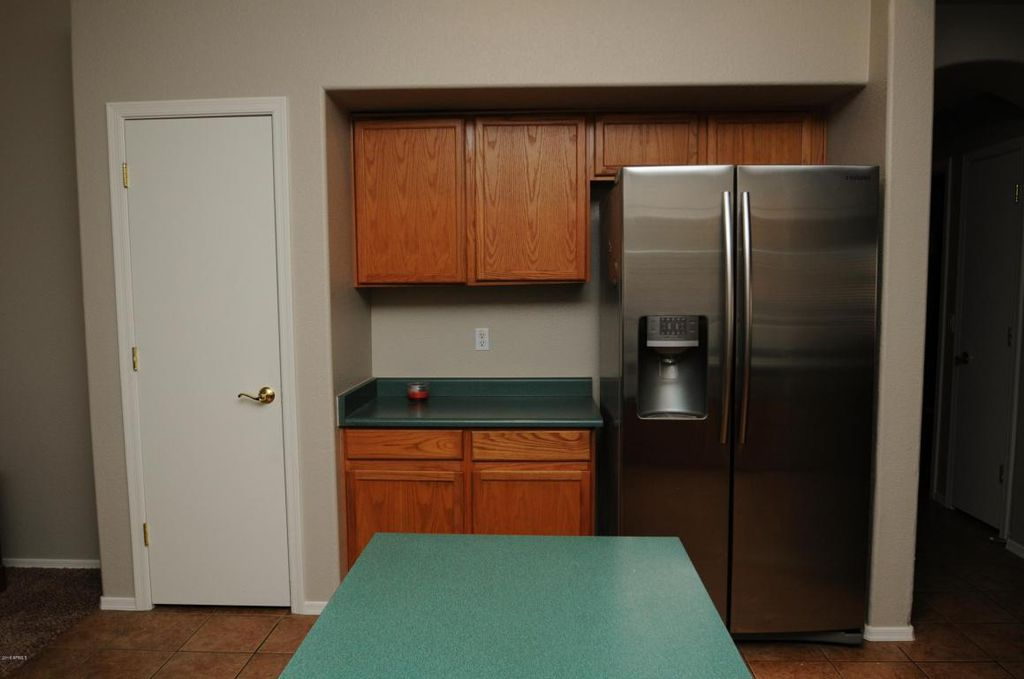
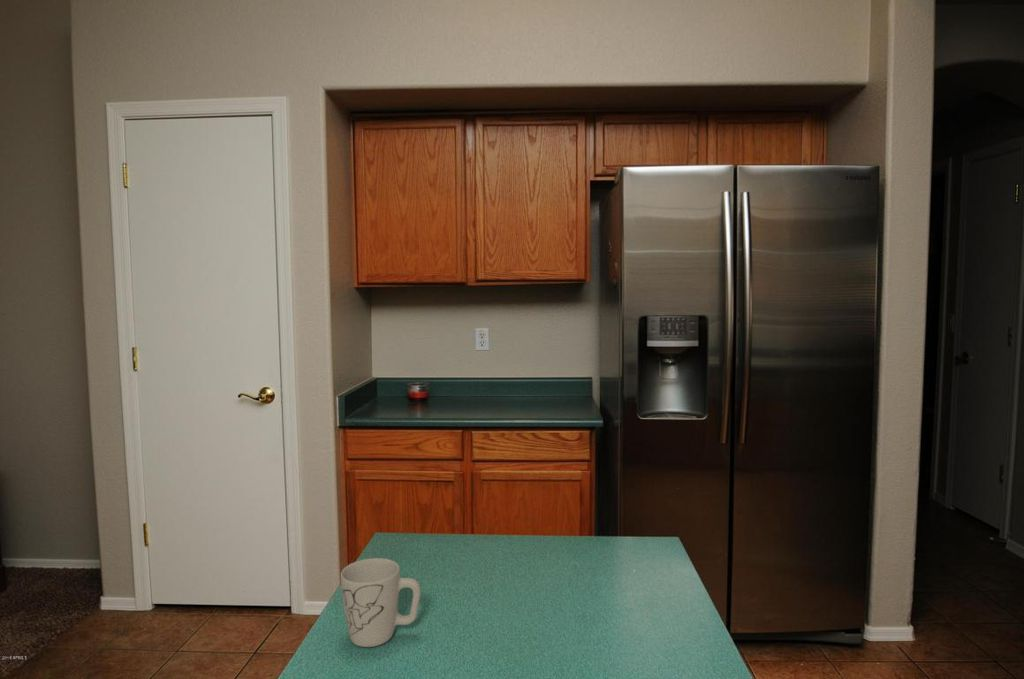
+ mug [340,557,422,648]
